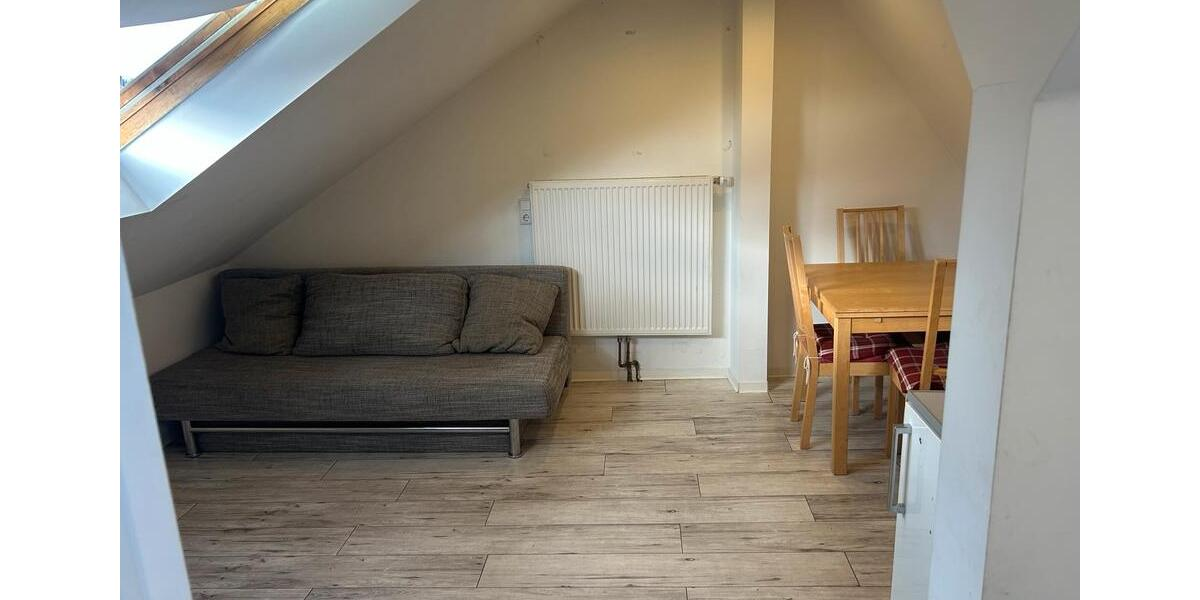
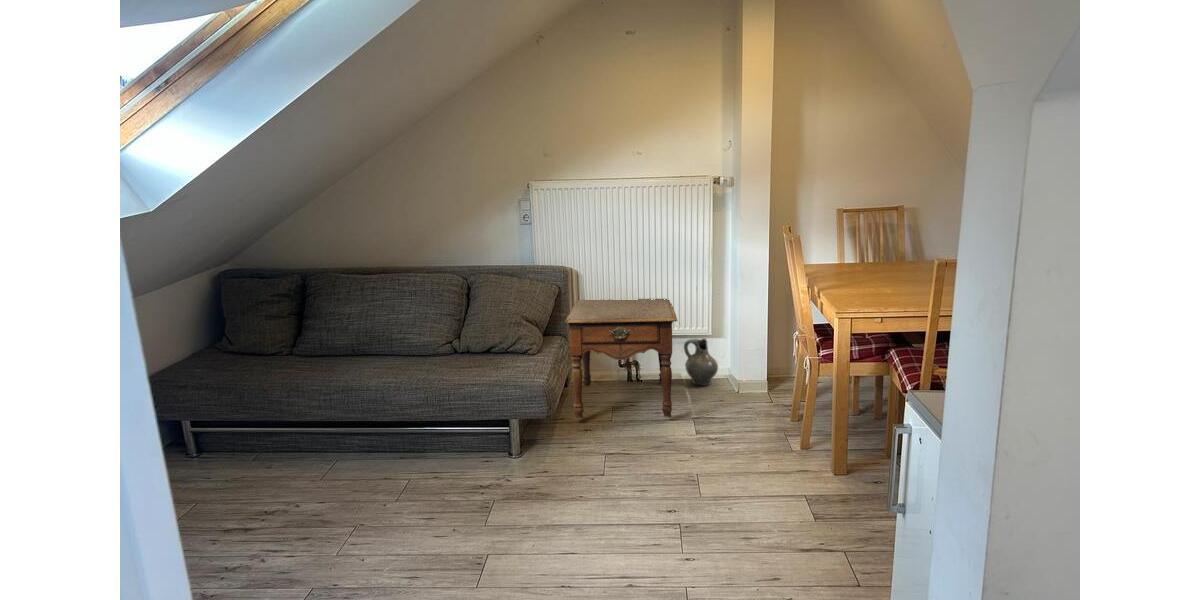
+ side table [564,298,678,420]
+ ceramic jug [683,337,719,387]
